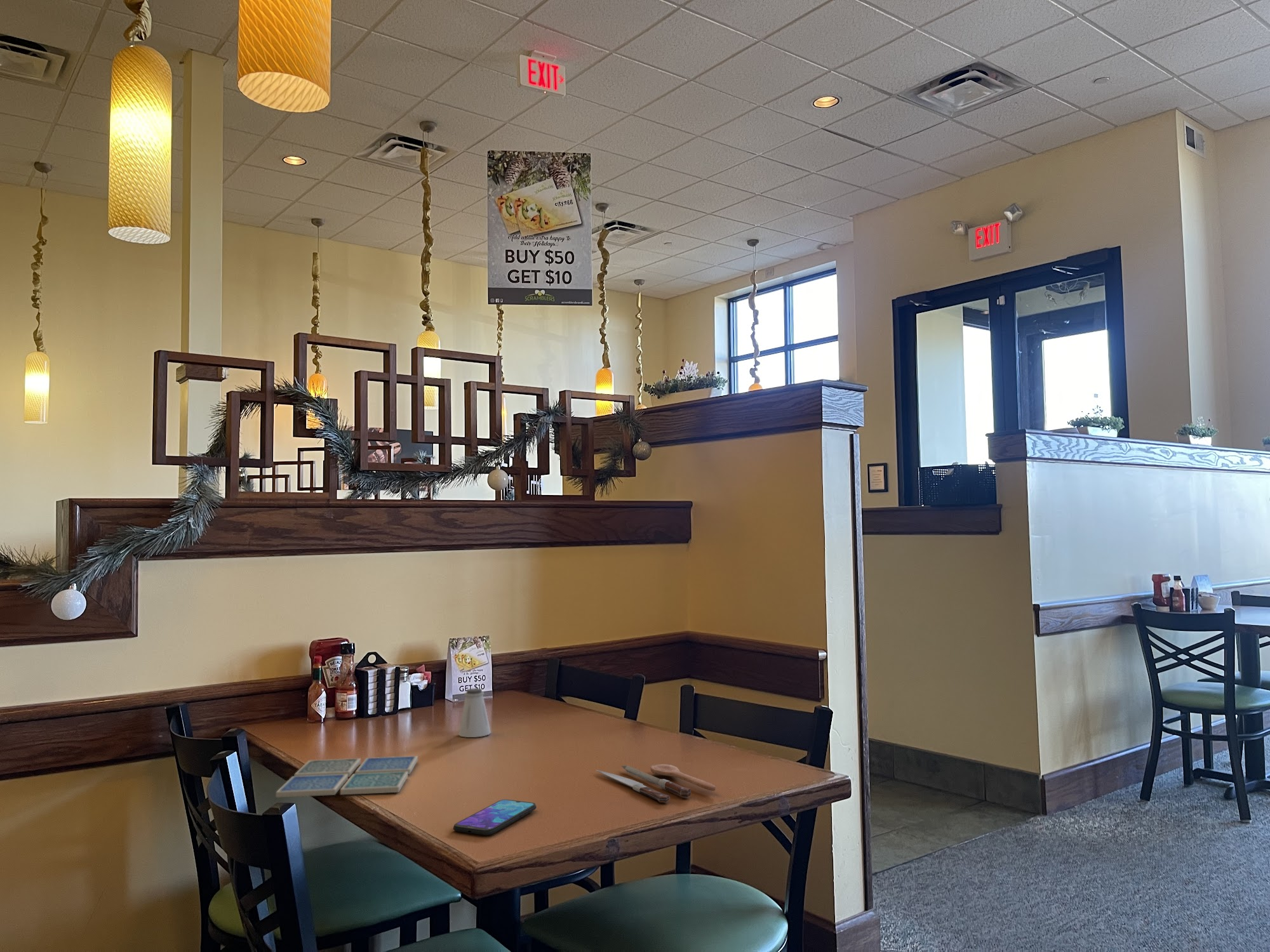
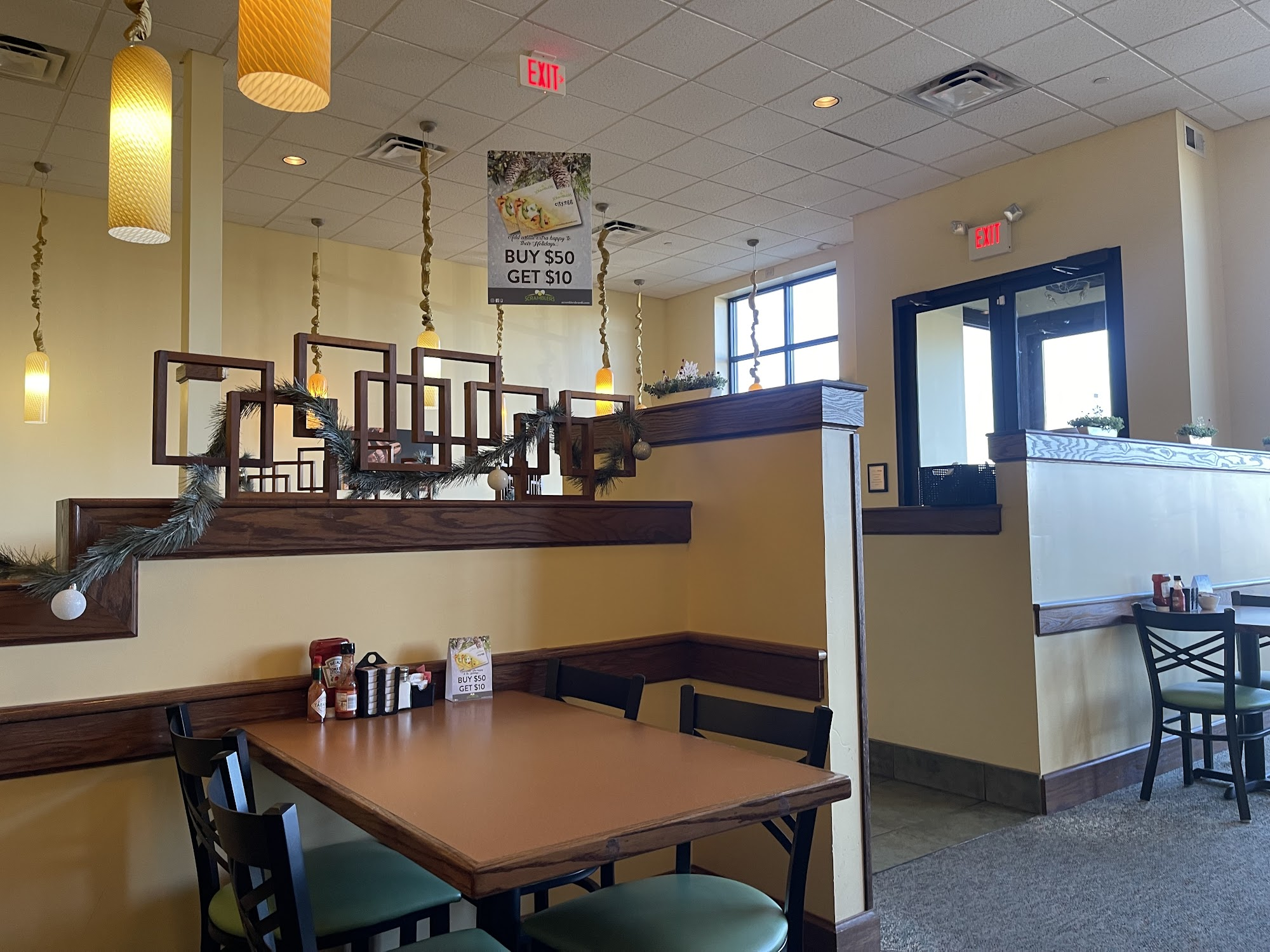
- spoon [596,764,716,803]
- smartphone [453,799,537,836]
- saltshaker [458,688,491,738]
- drink coaster [275,755,418,798]
